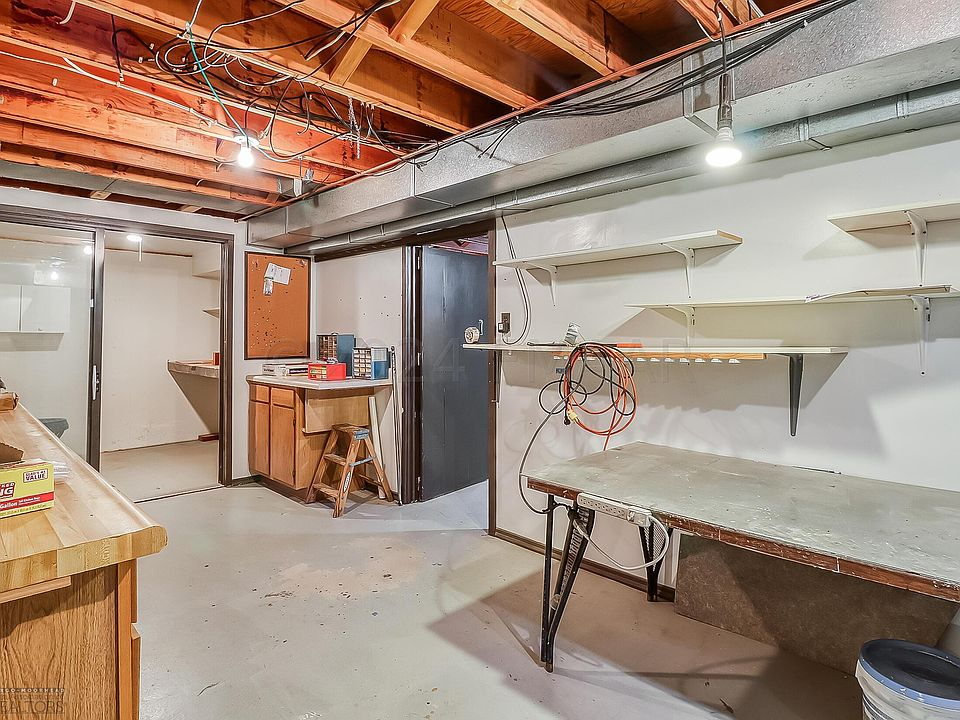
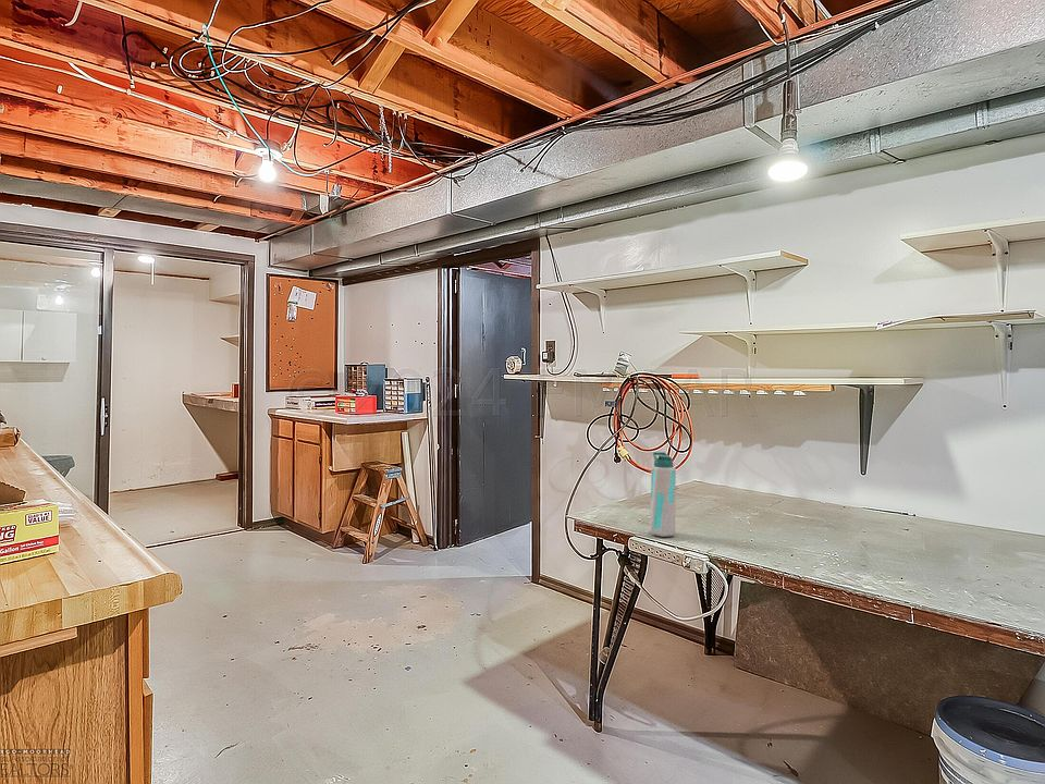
+ water bottle [649,451,677,538]
